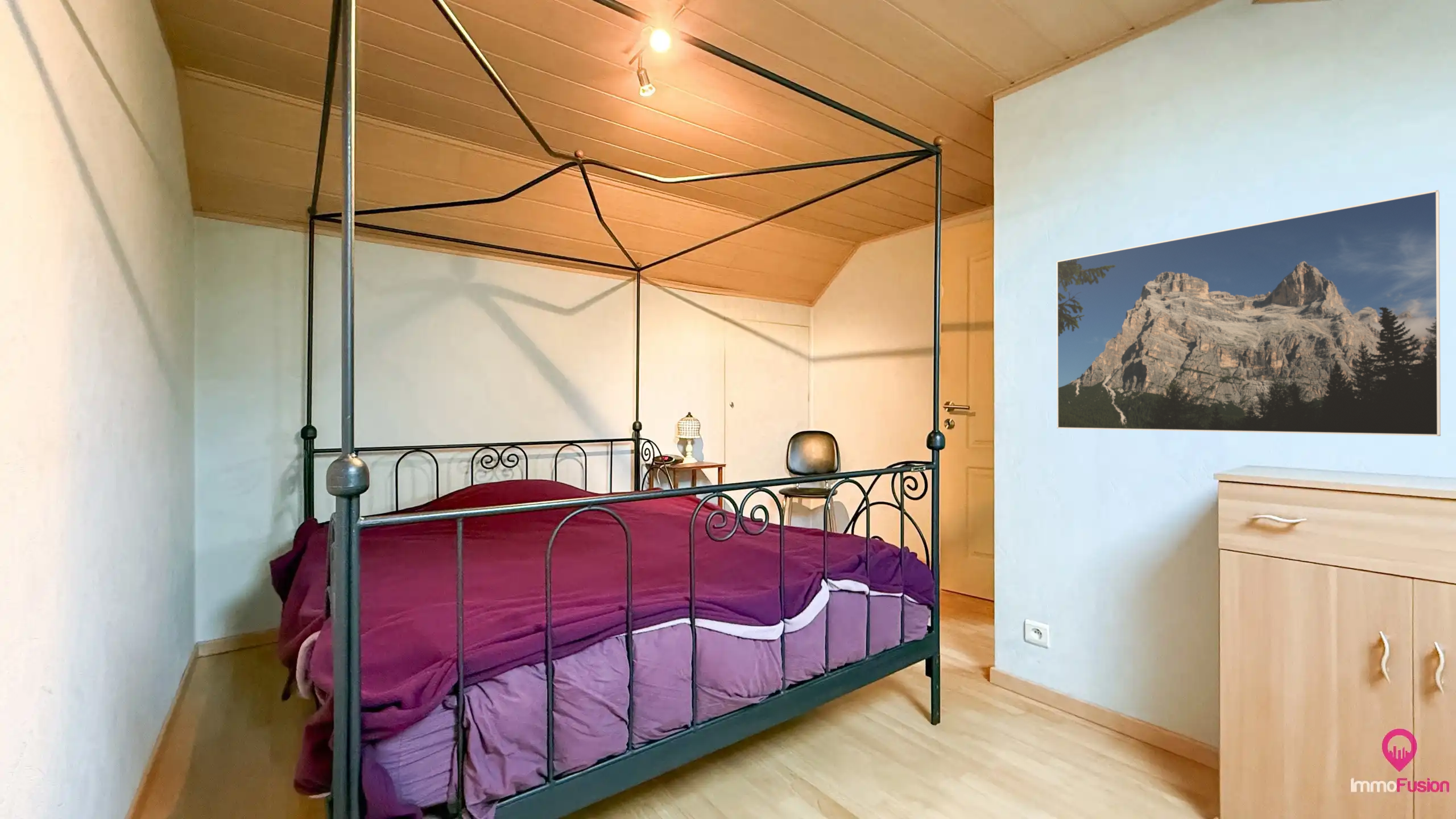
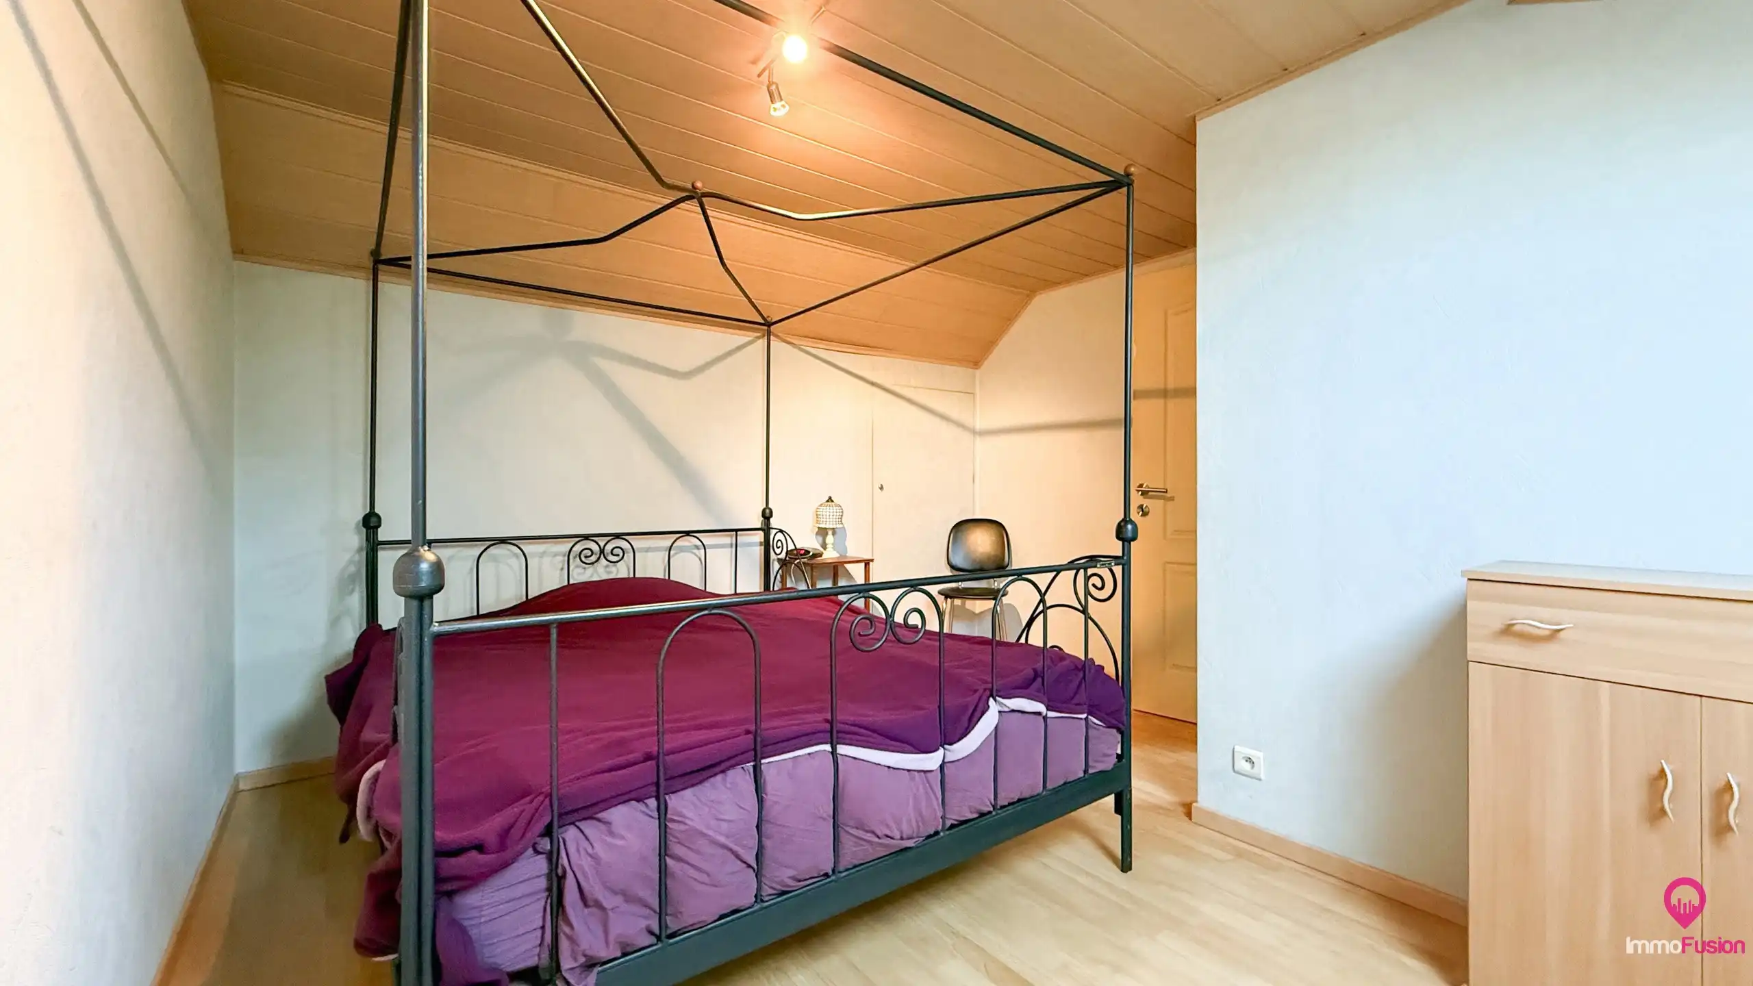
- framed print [1056,189,1441,437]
